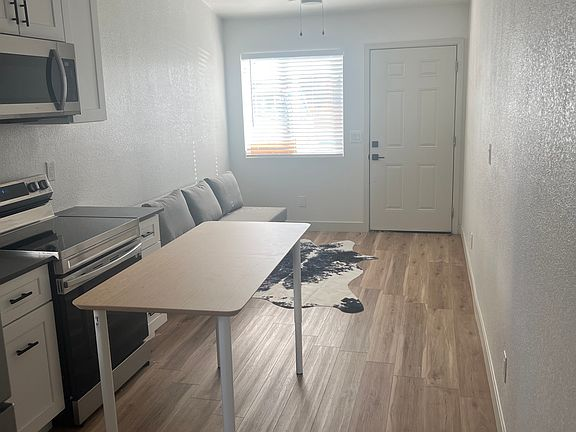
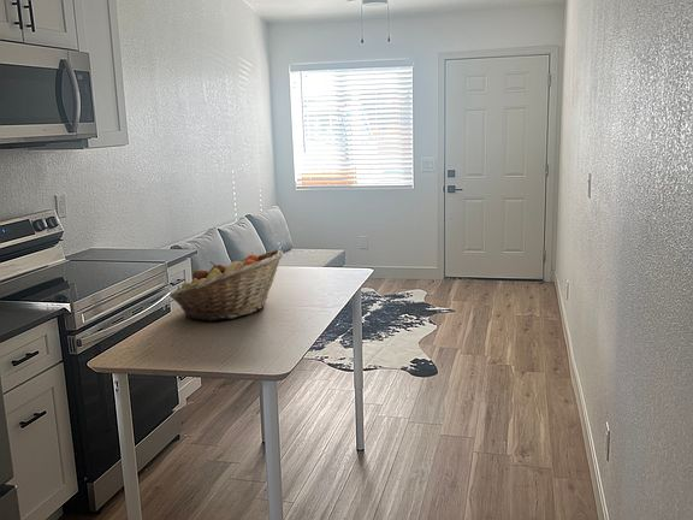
+ fruit basket [170,248,285,323]
